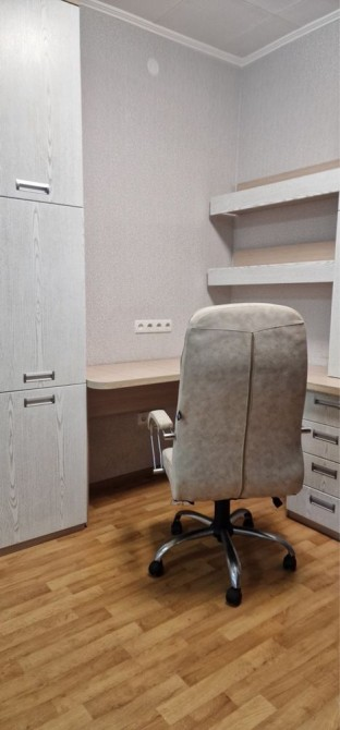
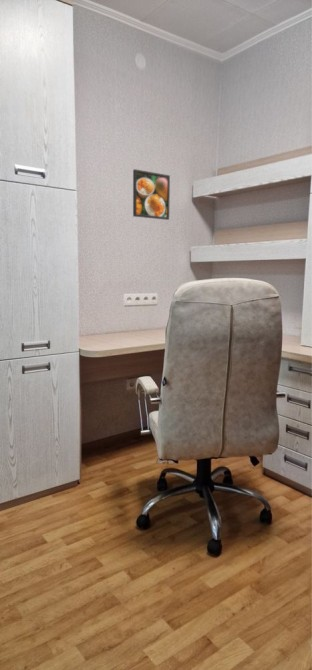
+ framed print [132,168,171,221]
